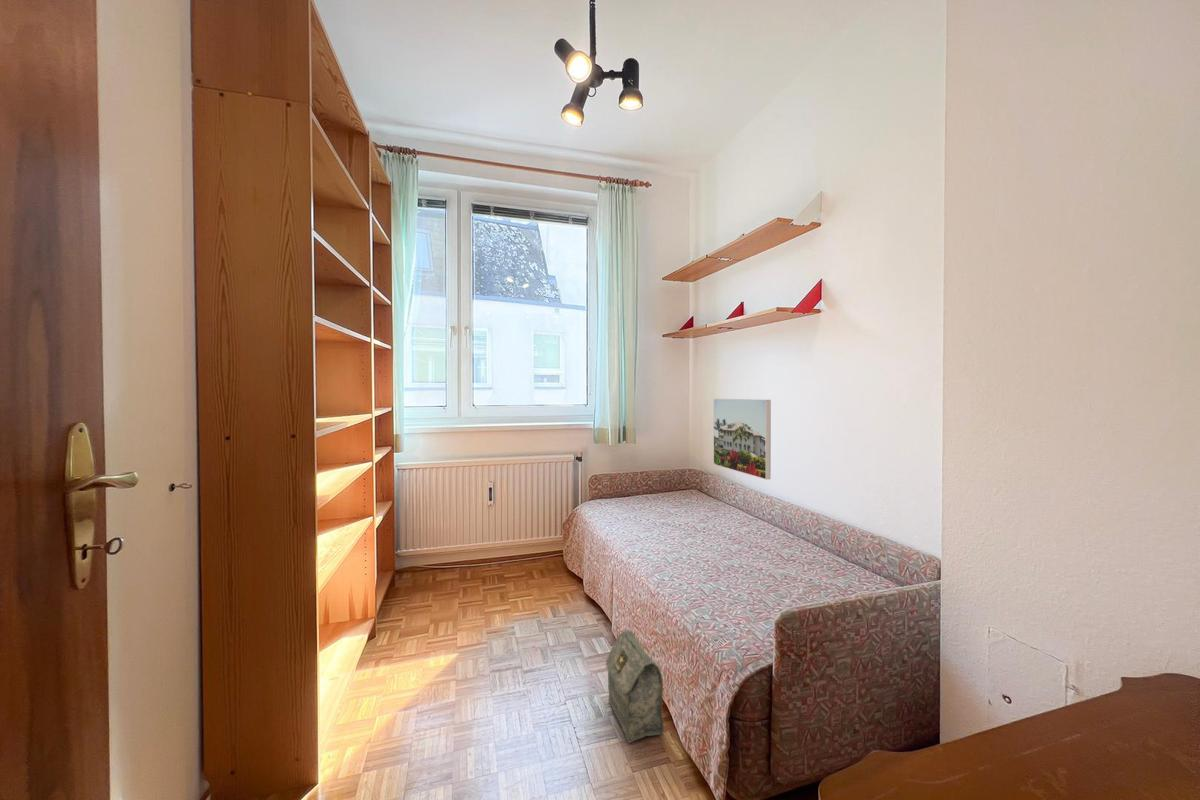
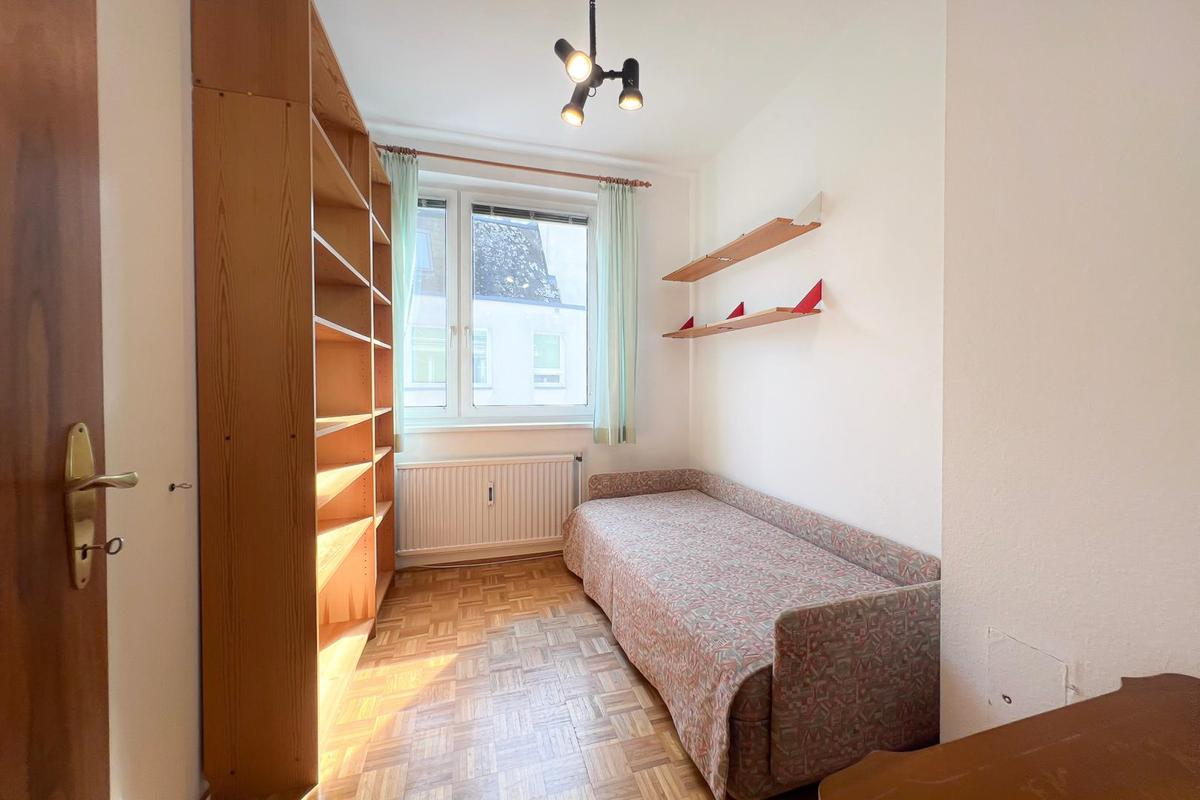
- bag [605,629,665,744]
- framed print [713,398,772,481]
